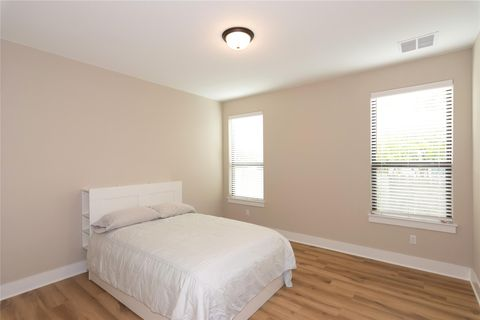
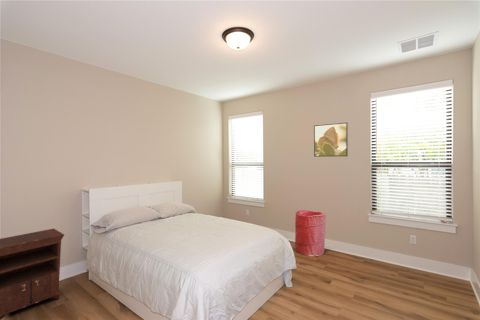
+ laundry hamper [294,209,326,257]
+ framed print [313,122,349,158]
+ nightstand [0,228,65,320]
